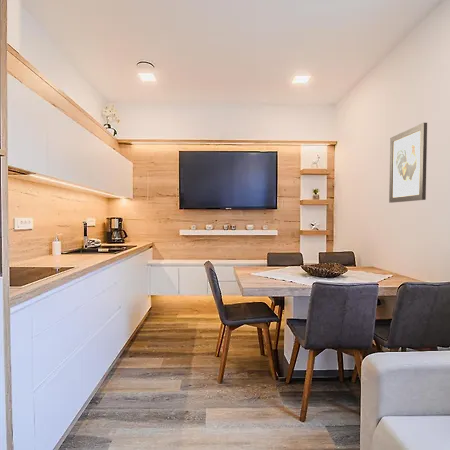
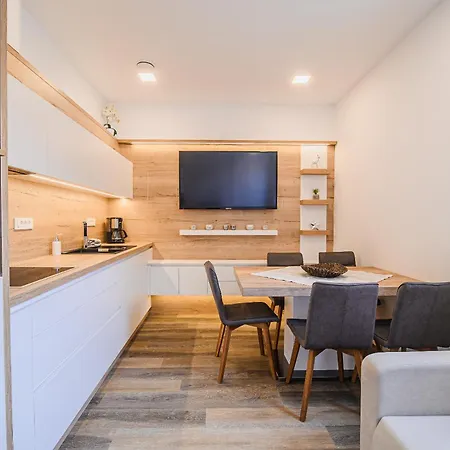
- wall art [388,122,428,204]
